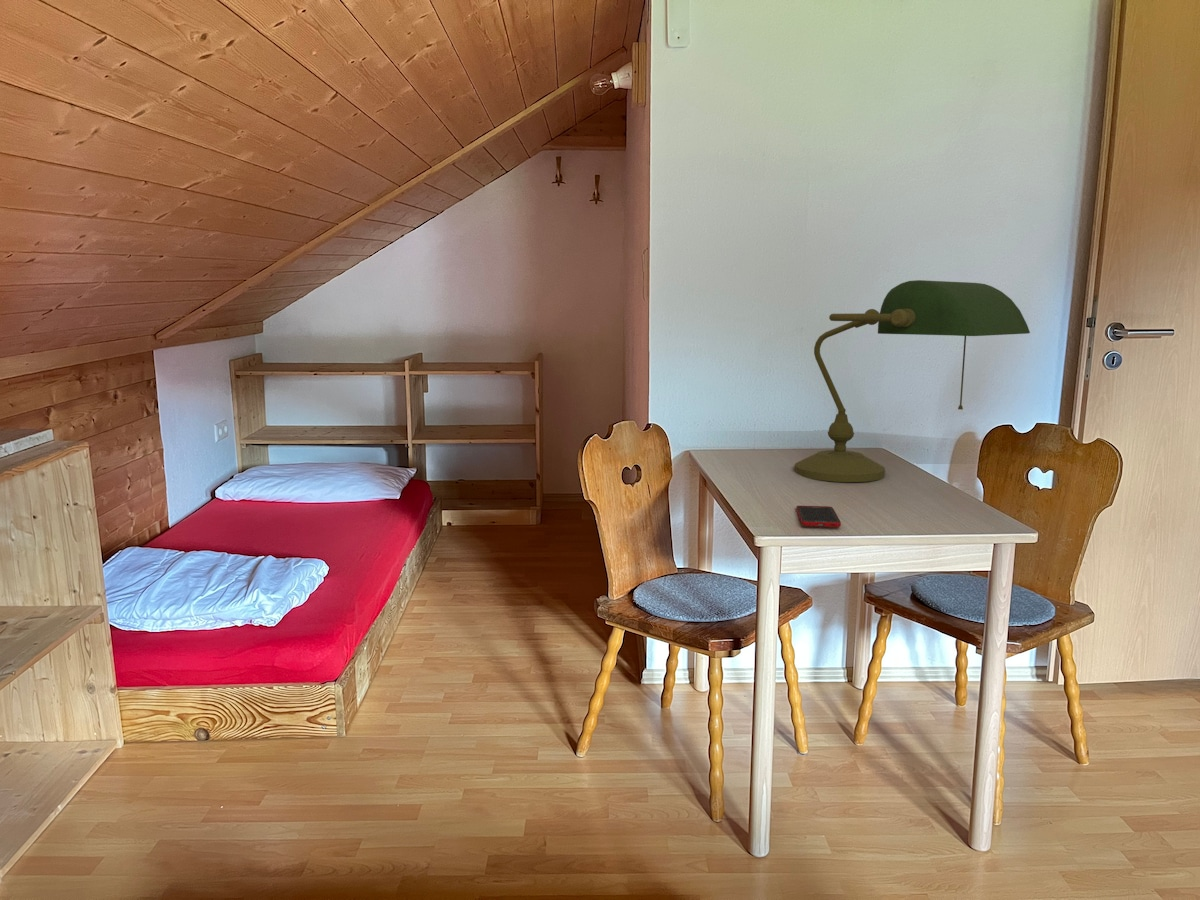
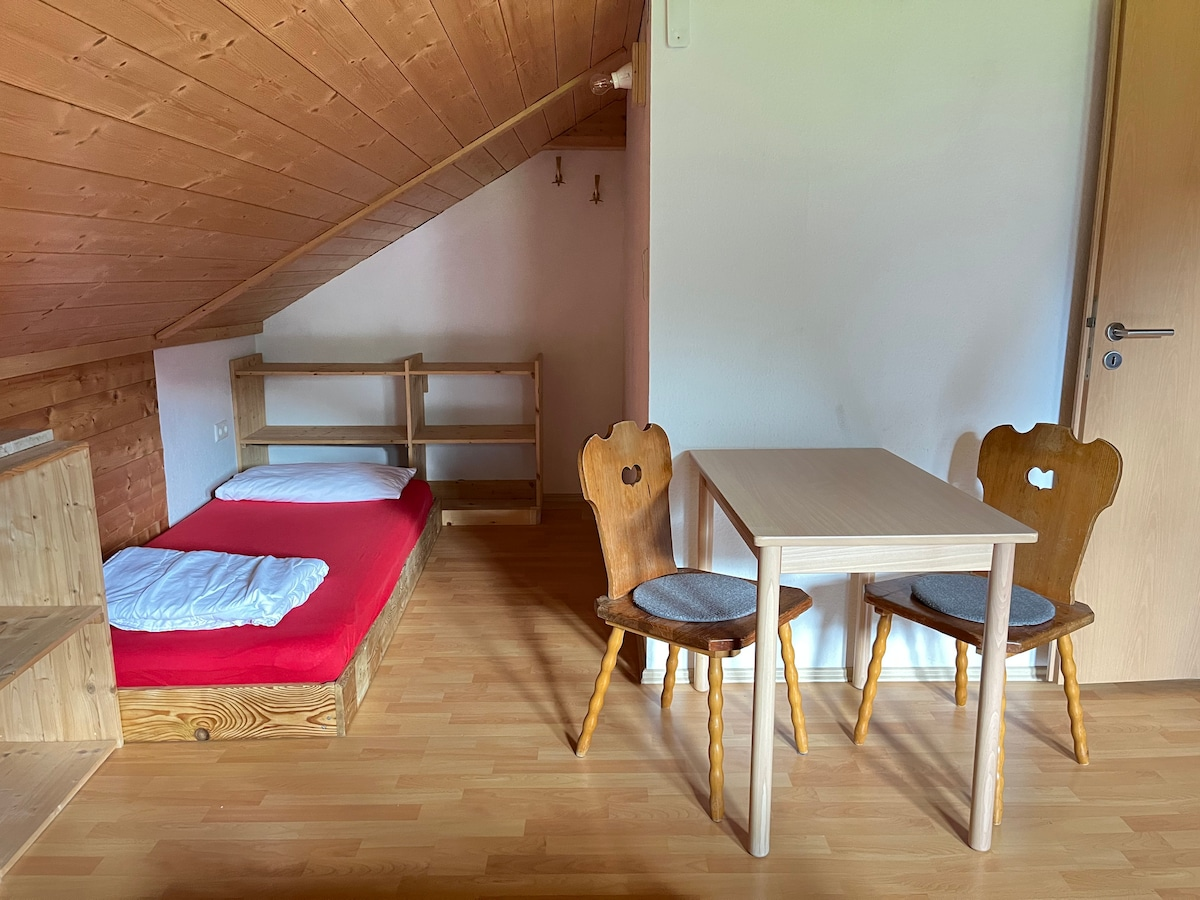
- cell phone [795,505,842,528]
- desk lamp [794,279,1031,483]
